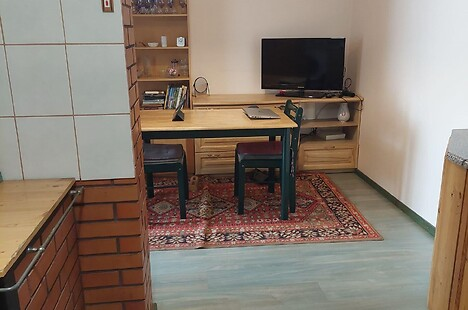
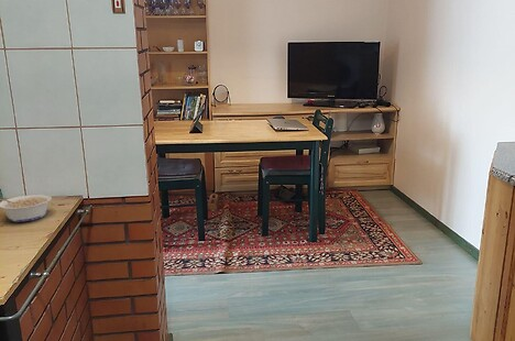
+ legume [0,194,53,223]
